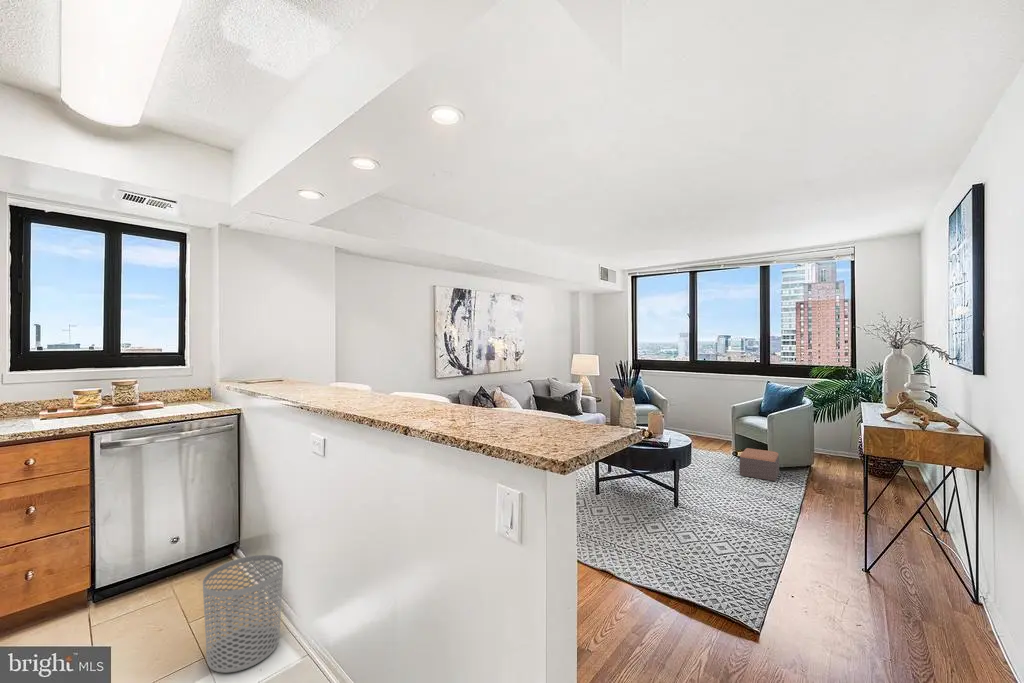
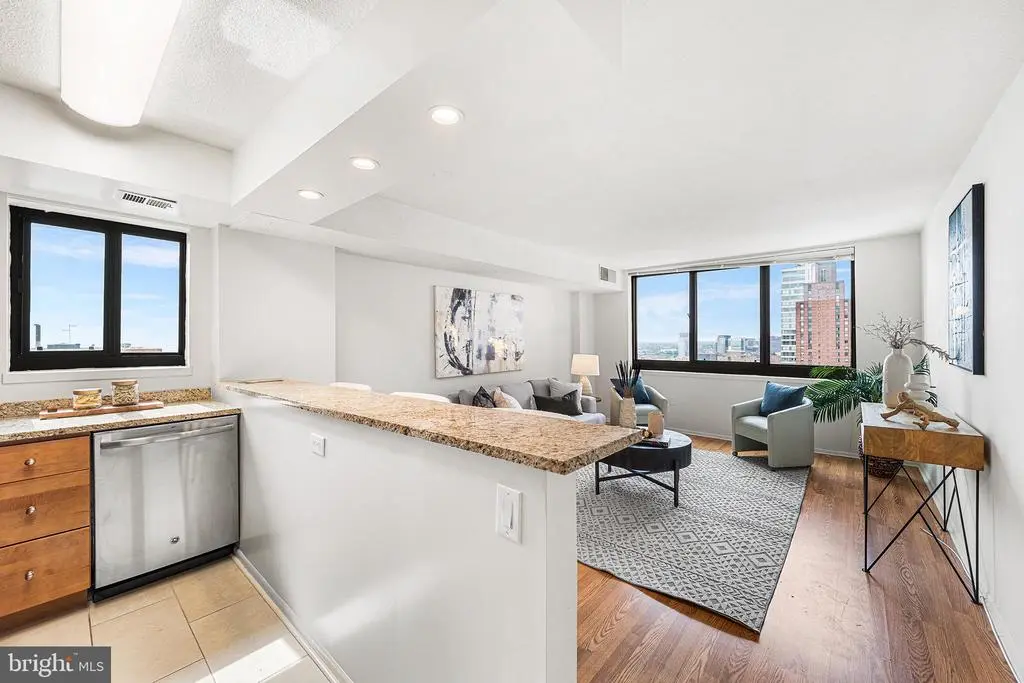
- footstool [739,447,780,482]
- waste bin [202,554,284,674]
